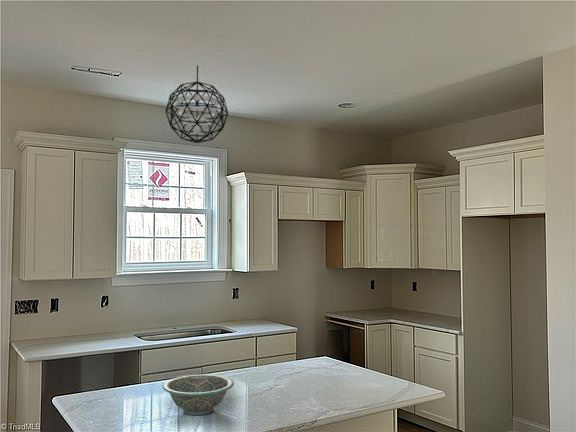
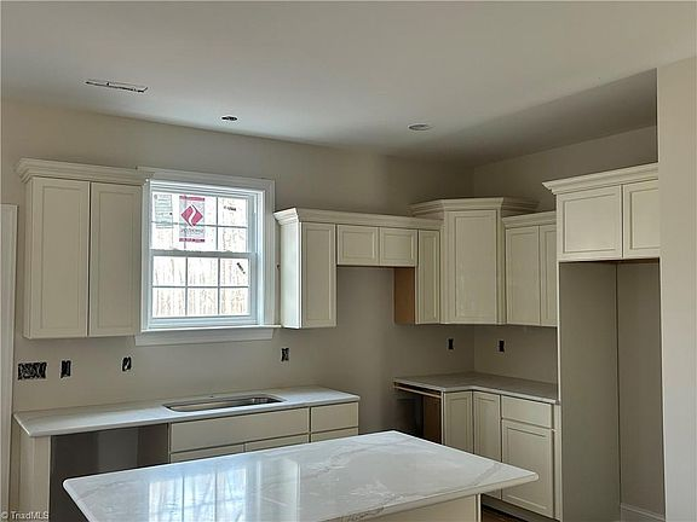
- pendant light [165,65,229,144]
- decorative bowl [162,374,235,416]
